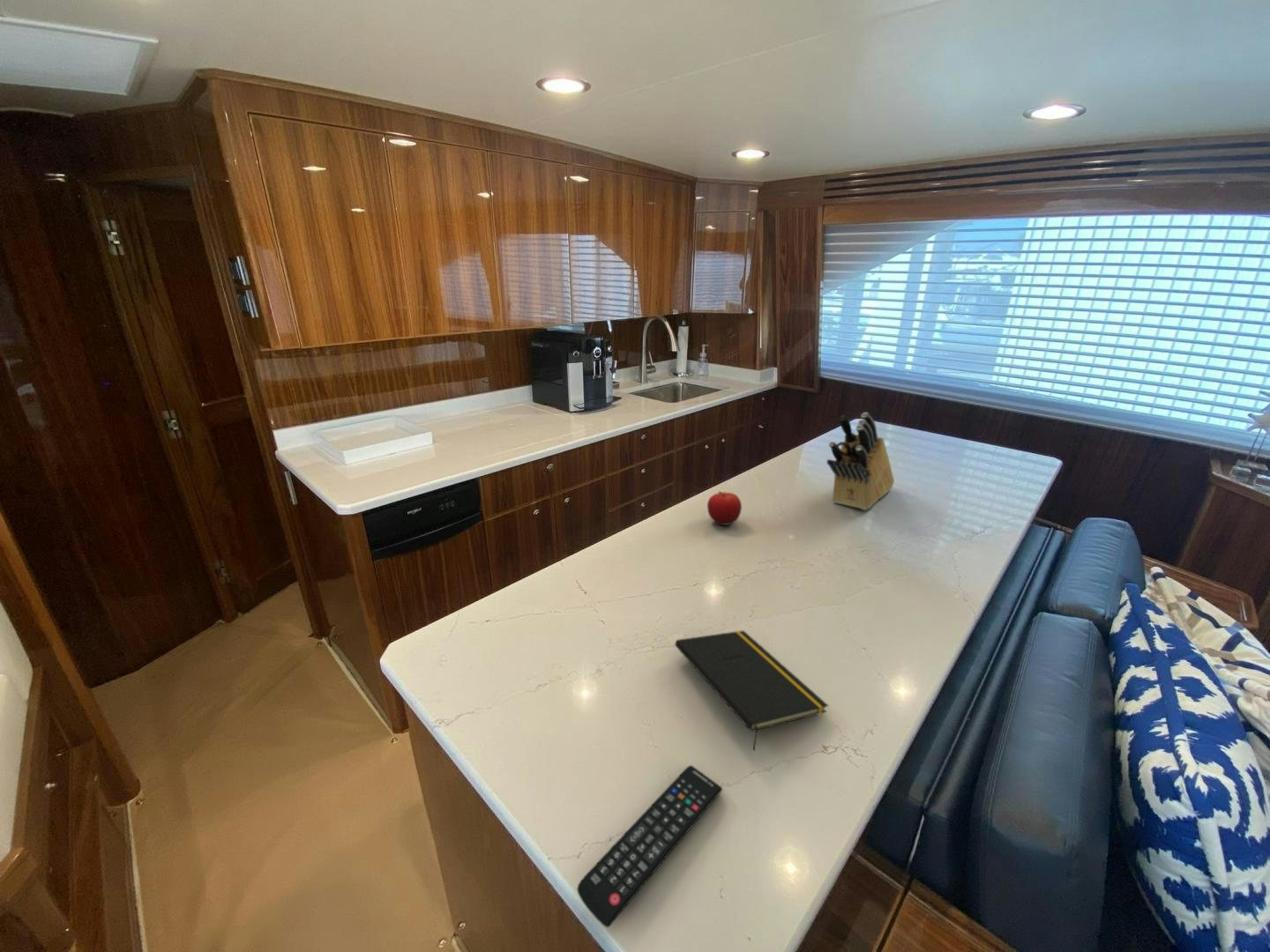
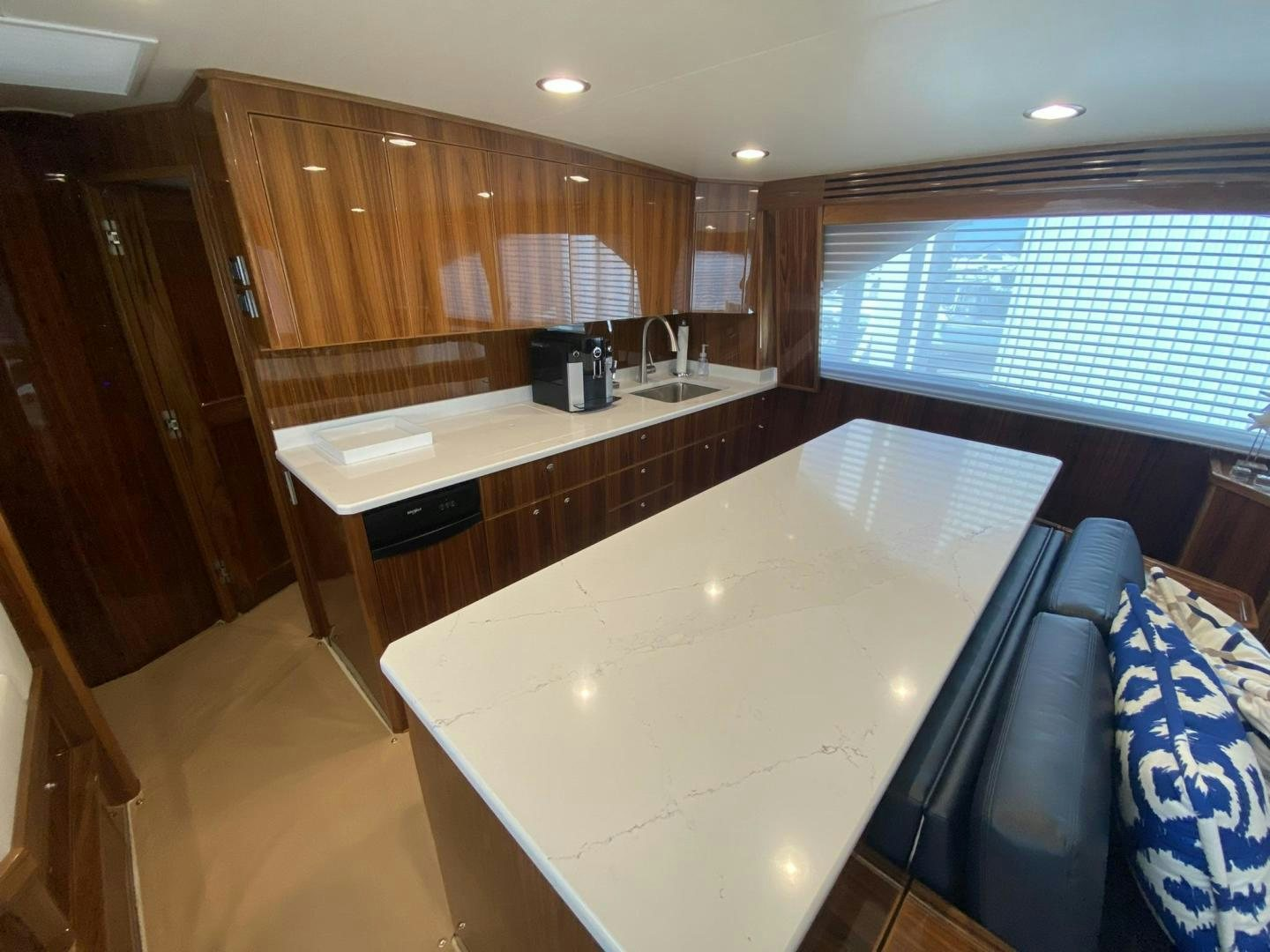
- knife block [826,412,895,510]
- fruit [706,490,743,526]
- notepad [674,629,829,752]
- remote control [576,764,723,928]
